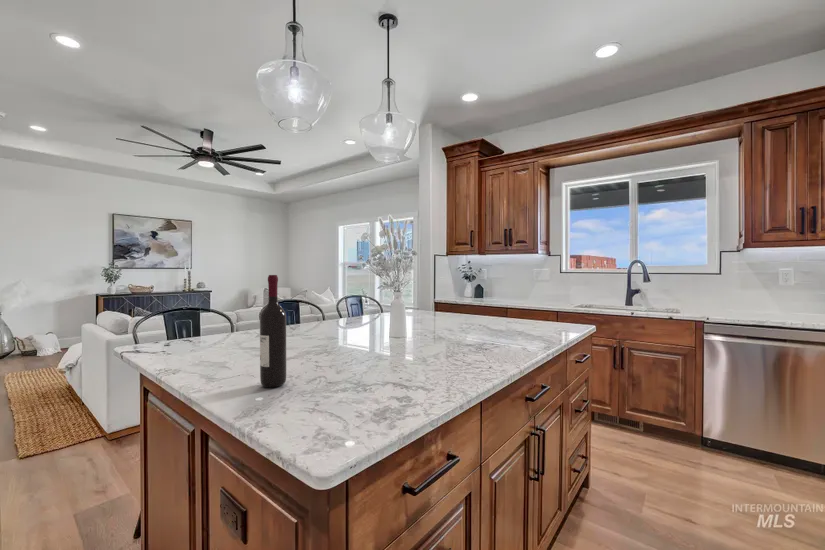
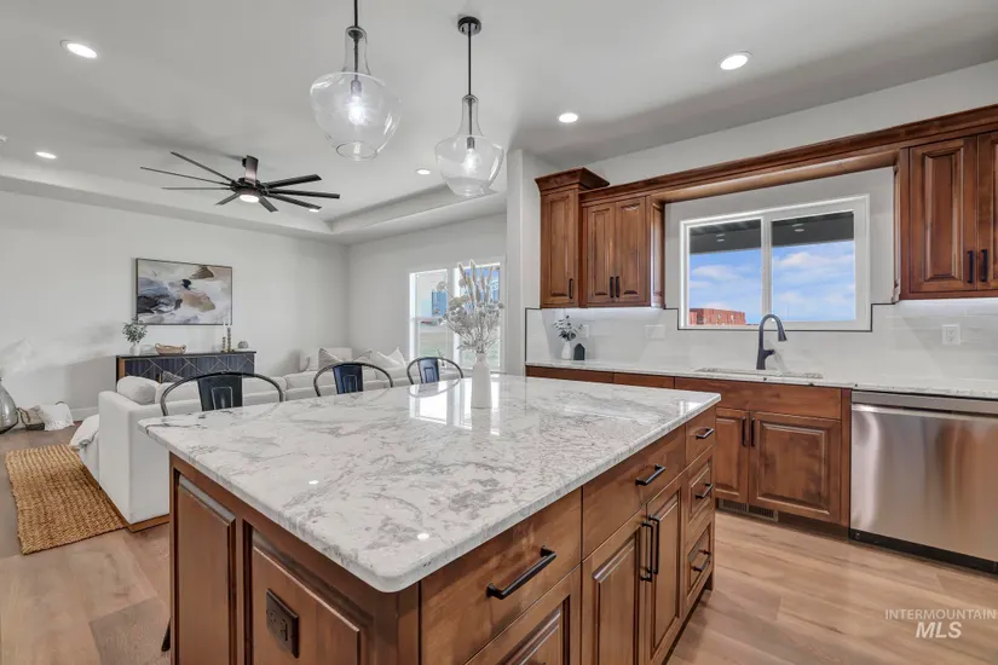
- wine bottle [259,274,287,388]
